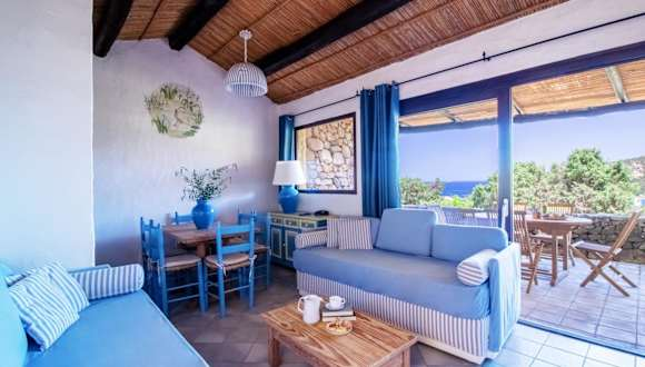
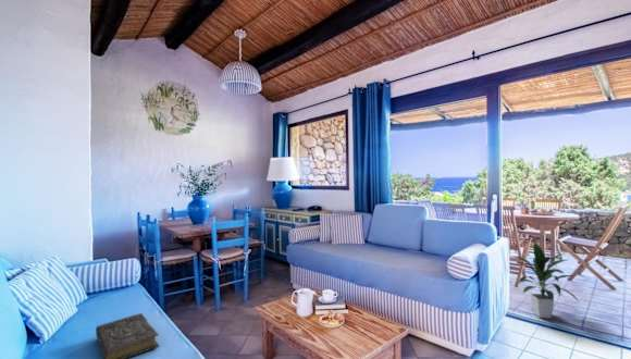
+ indoor plant [510,240,579,319]
+ book [95,312,160,359]
